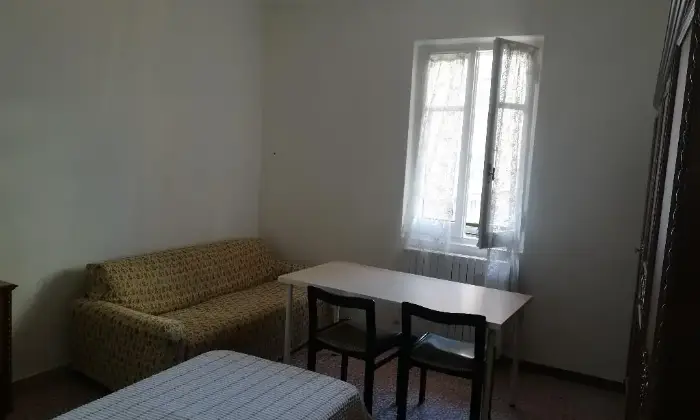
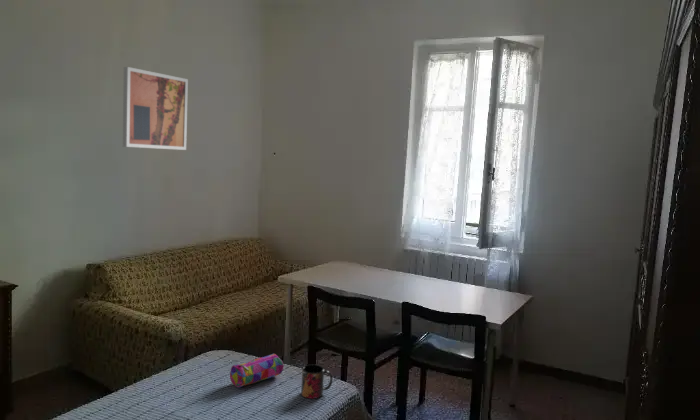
+ mug [300,364,333,400]
+ pencil case [229,353,284,389]
+ wall art [122,66,189,151]
